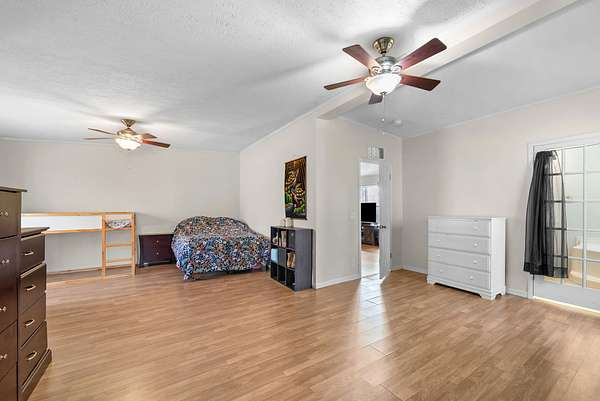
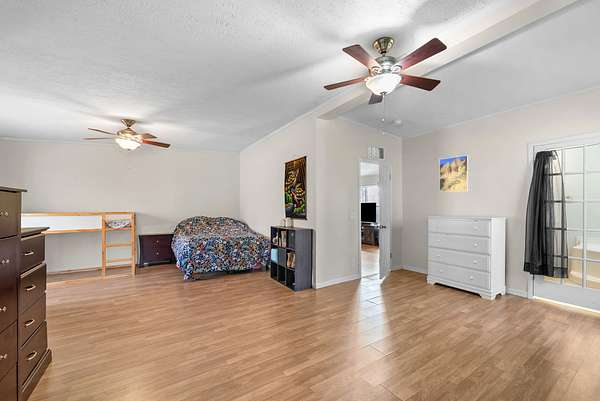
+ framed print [438,154,470,193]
